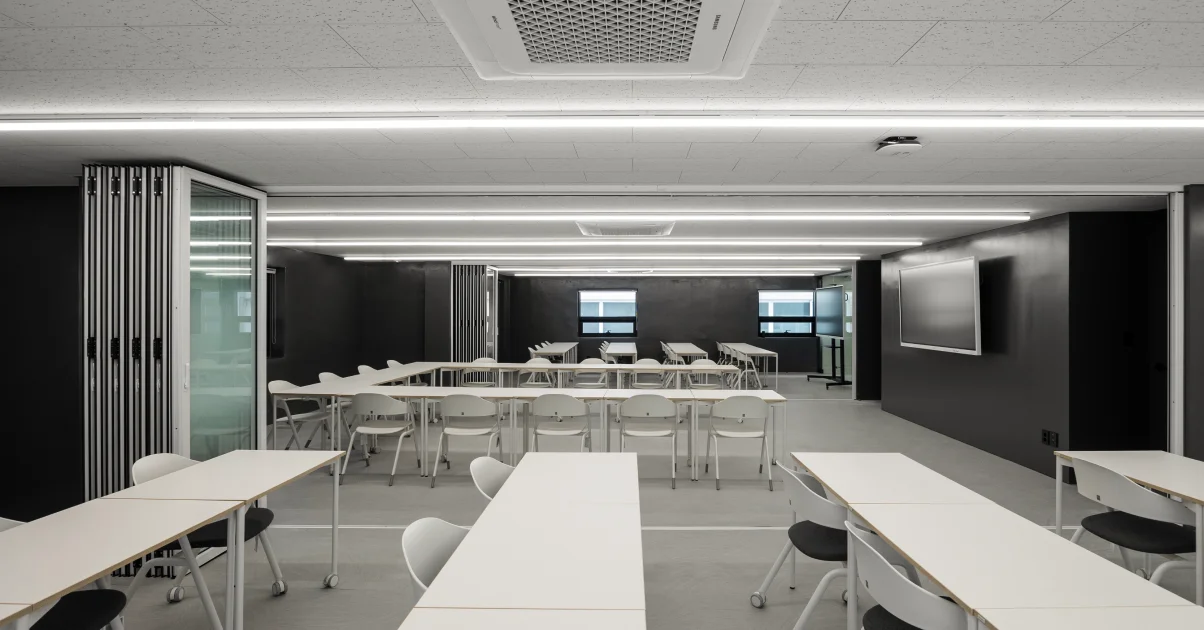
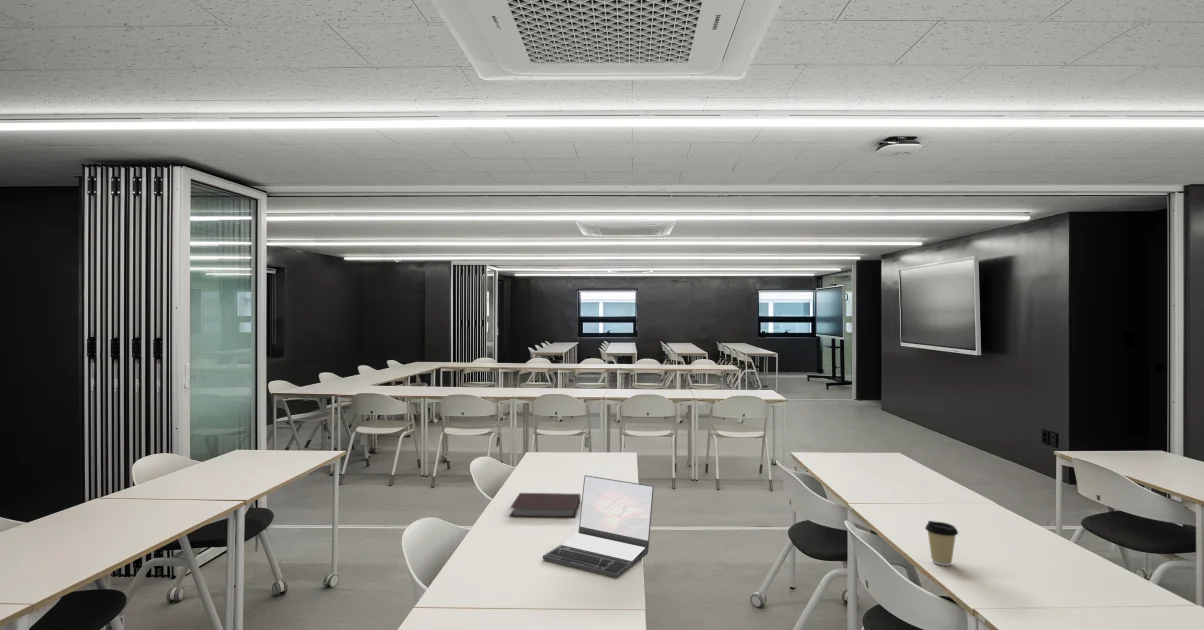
+ laptop [542,474,655,579]
+ coffee cup [924,520,959,567]
+ notebook [509,492,581,518]
